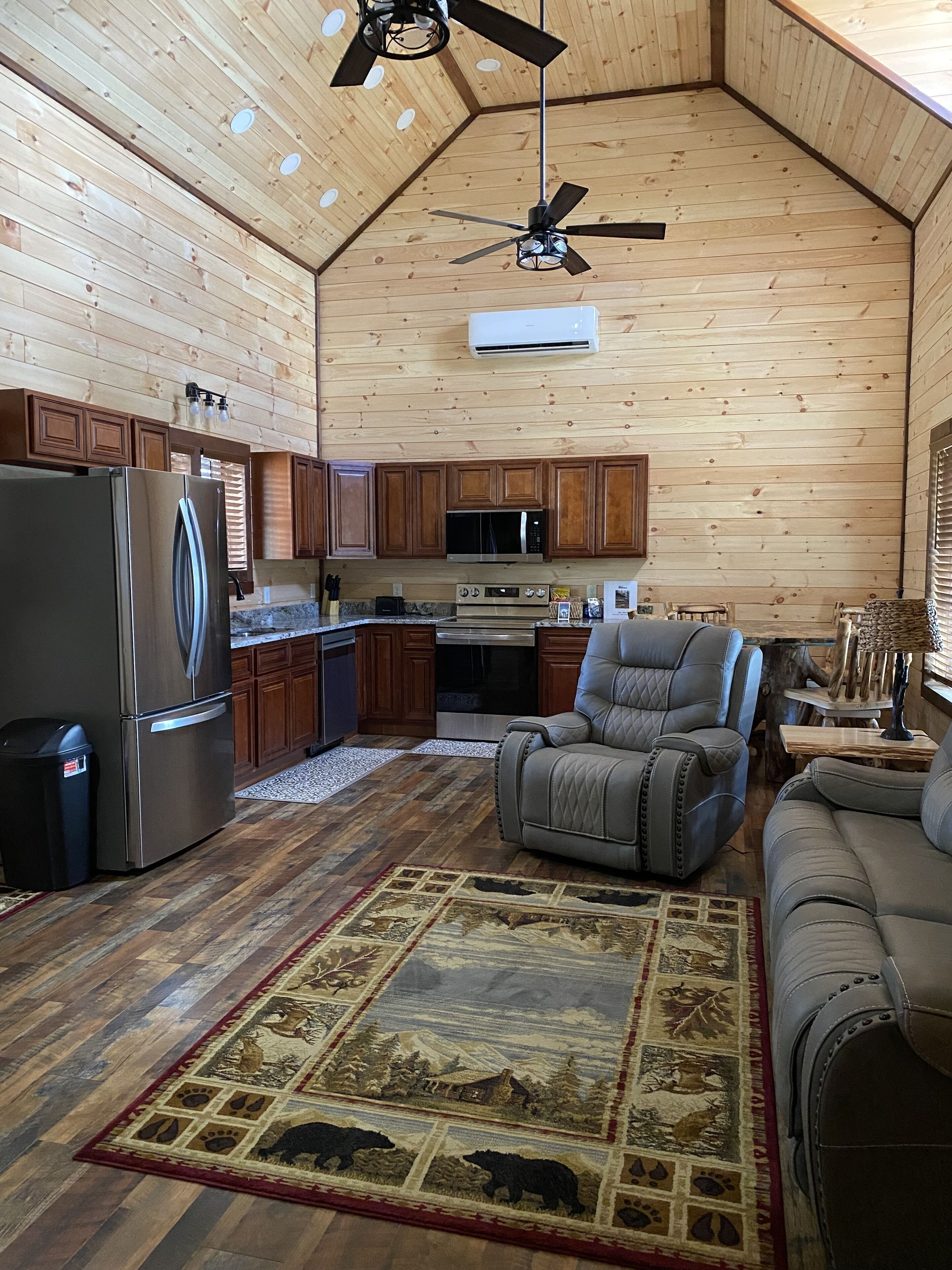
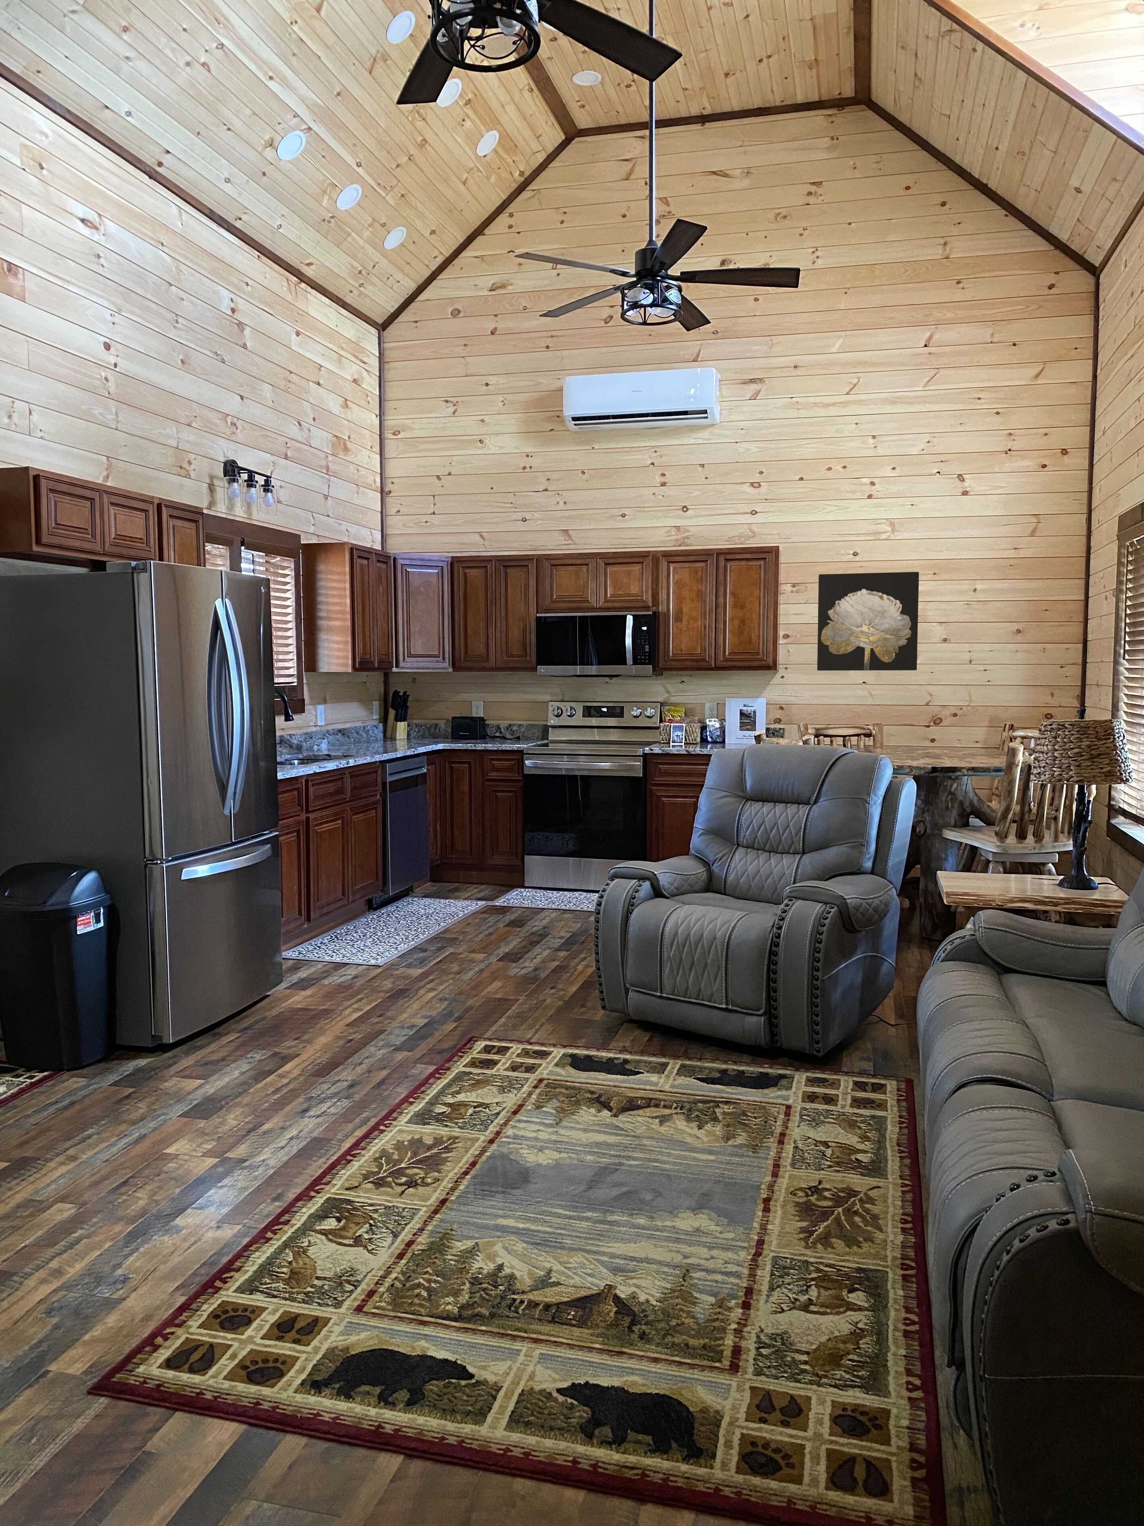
+ wall art [817,572,919,670]
